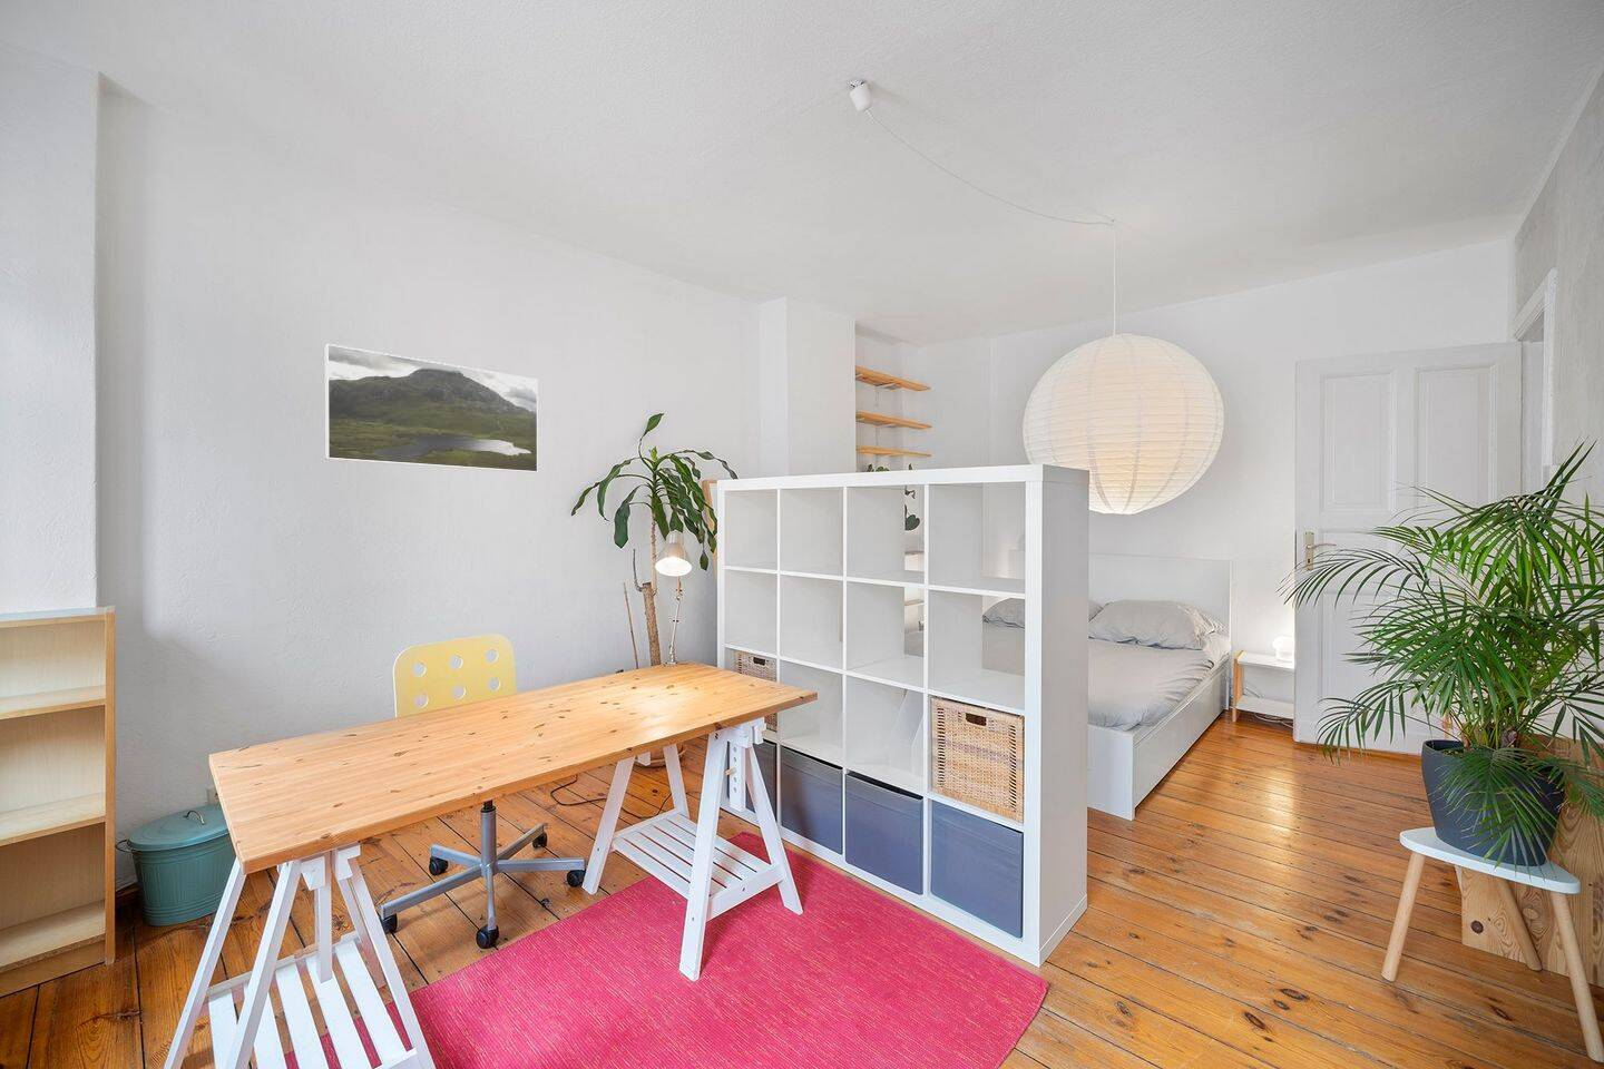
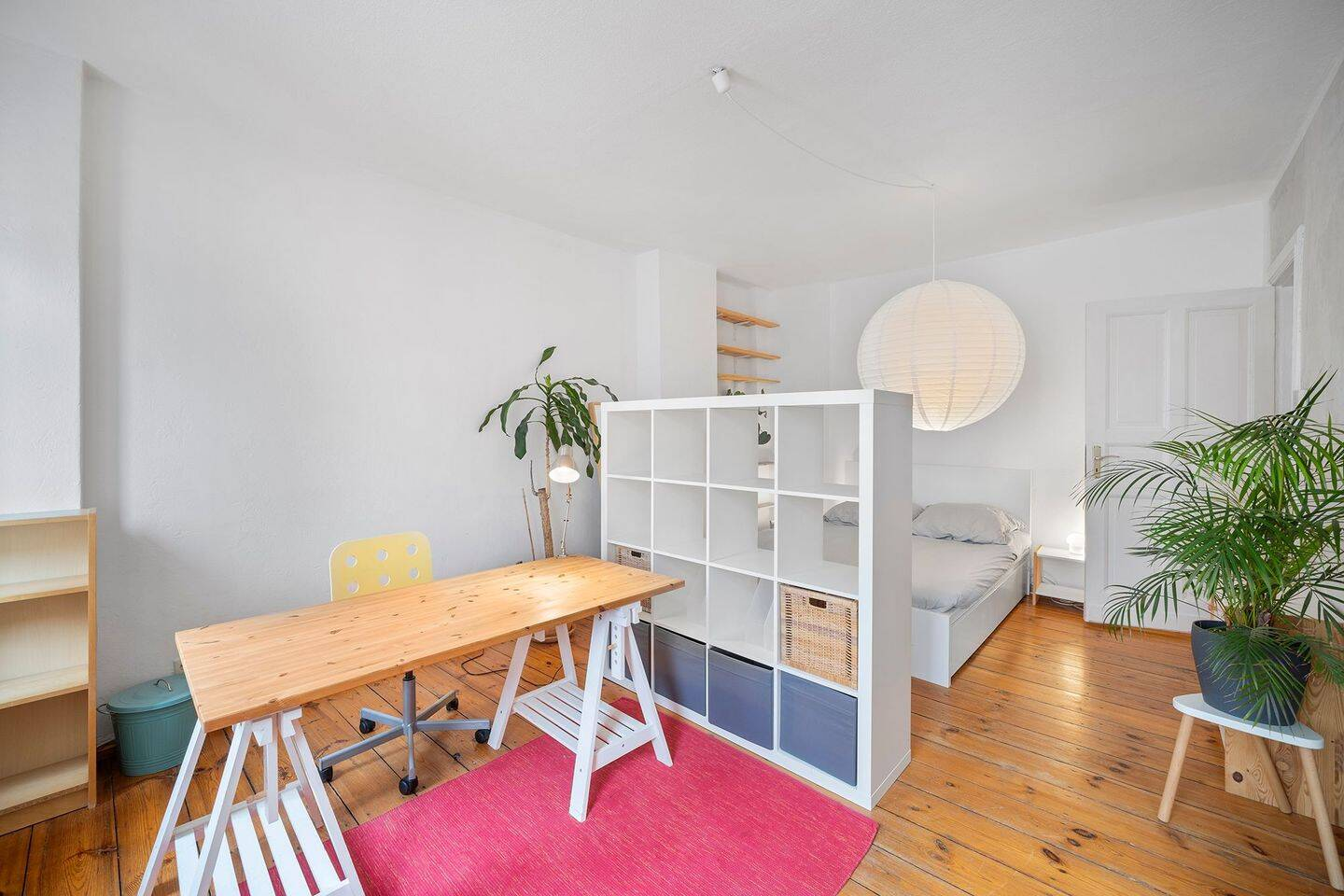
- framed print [325,342,539,474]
